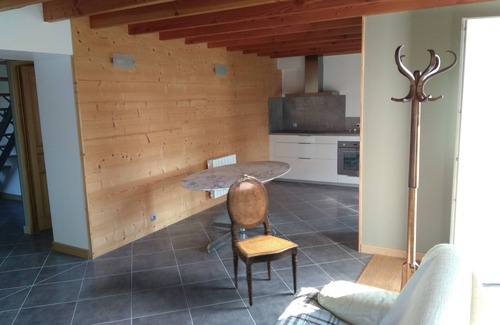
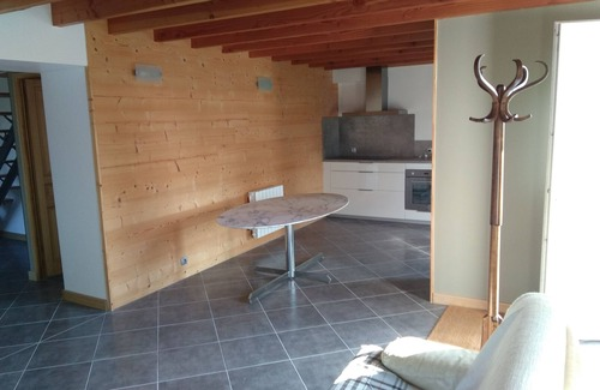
- dining chair [226,174,299,307]
